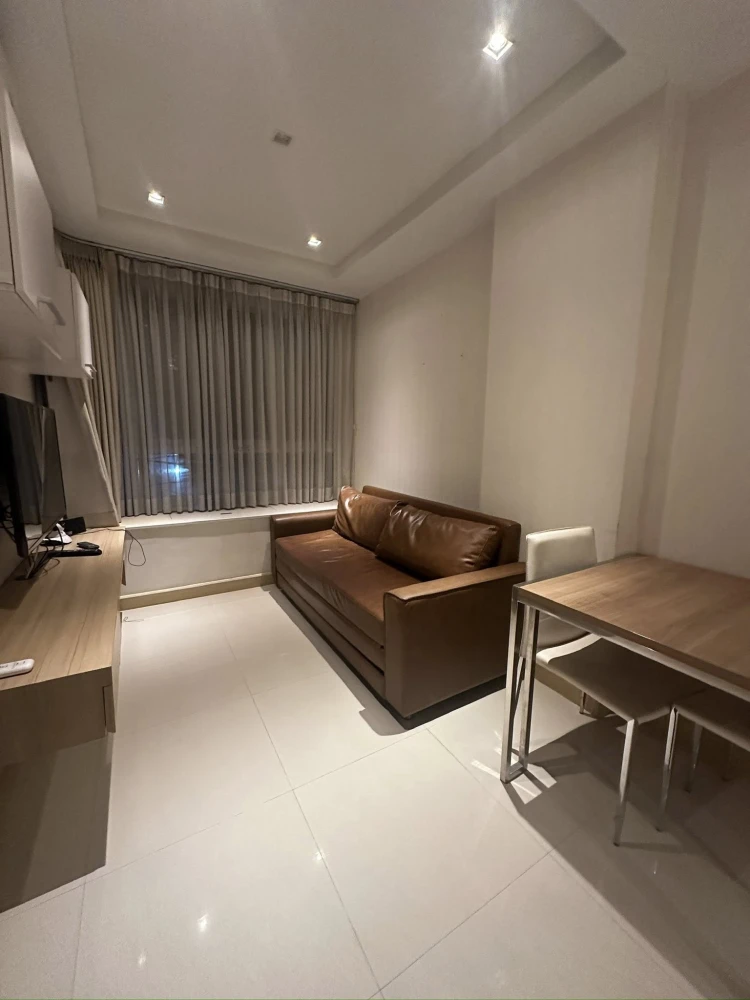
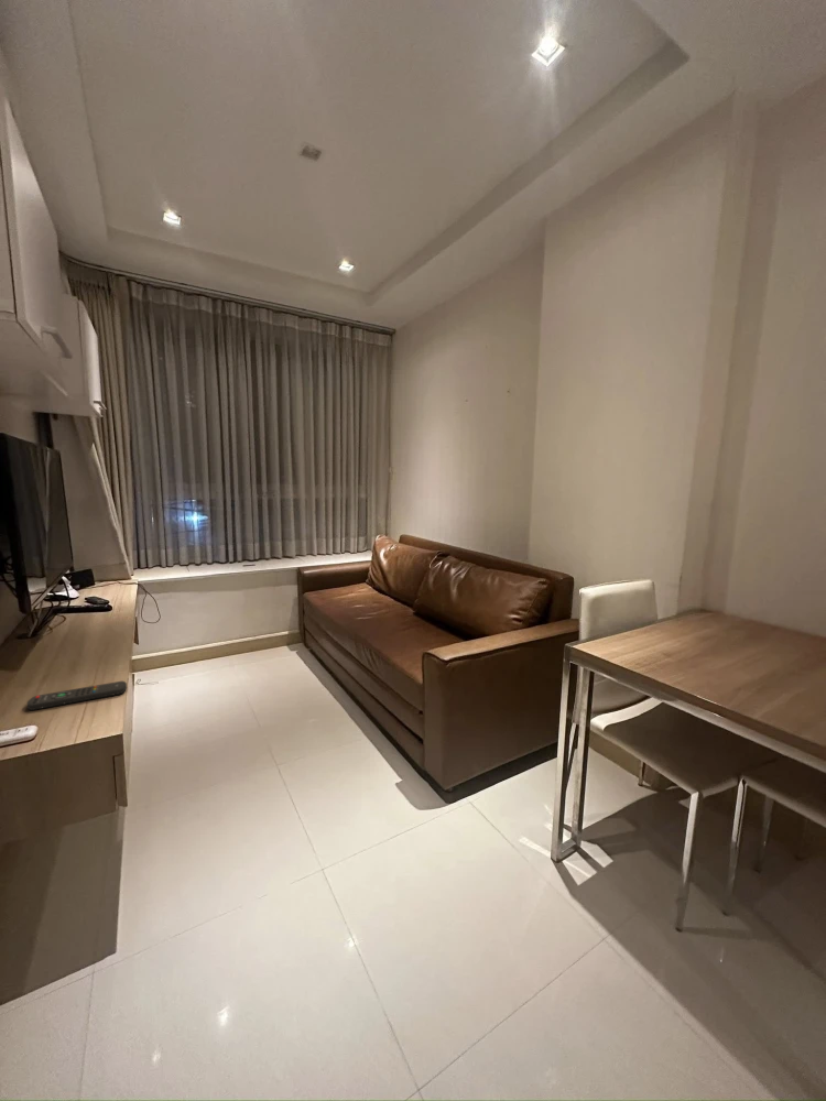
+ remote control [26,680,128,711]
